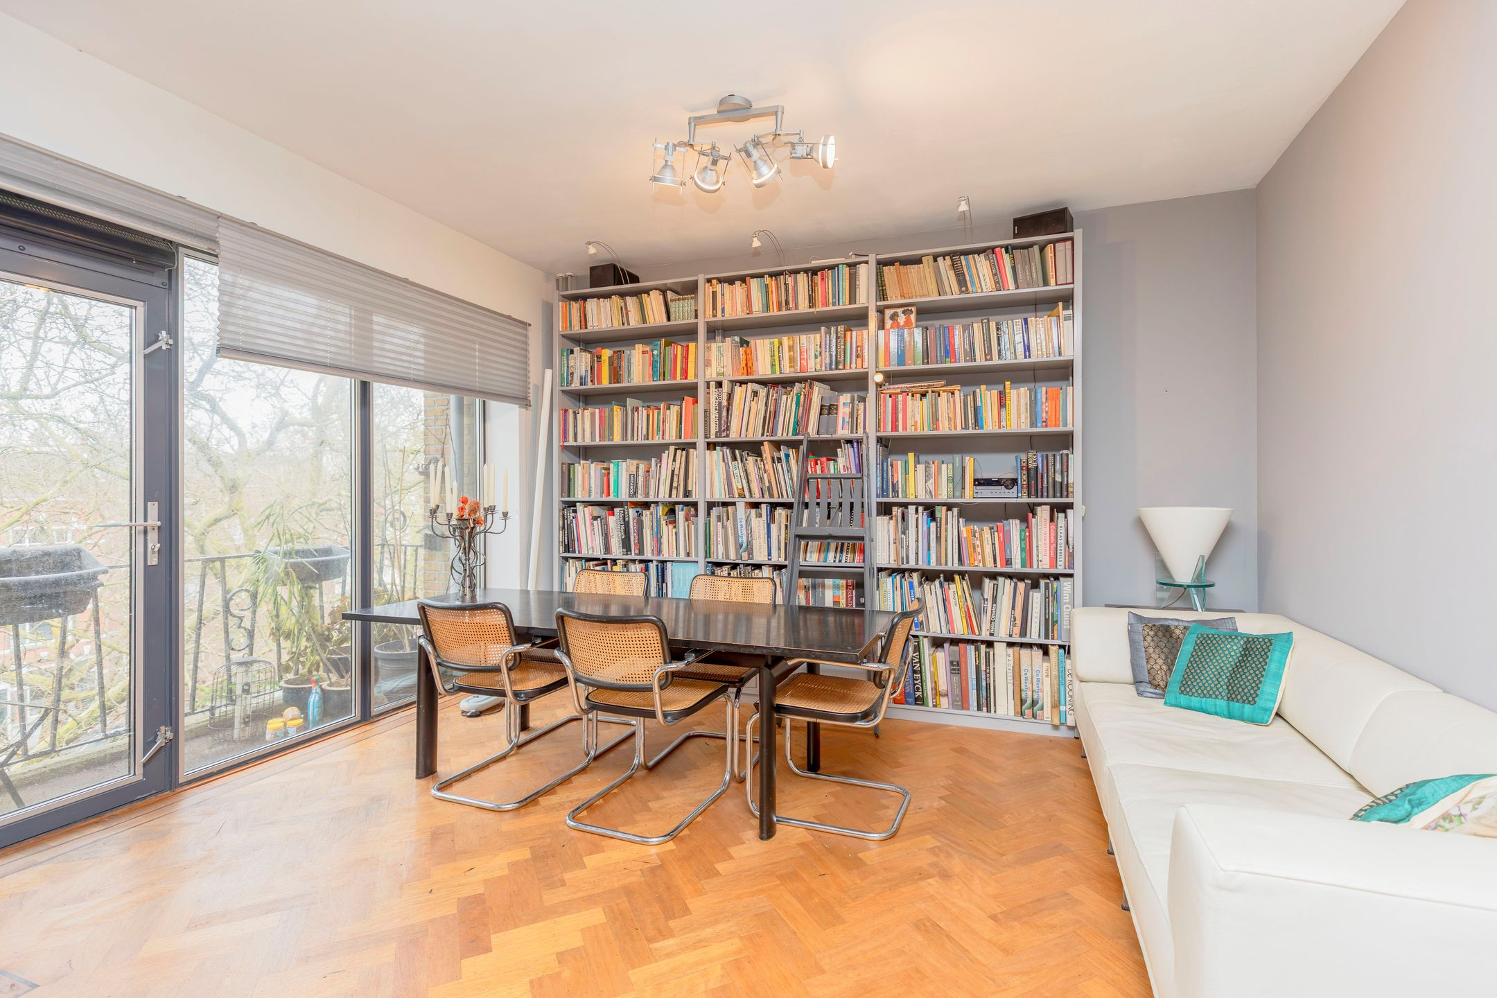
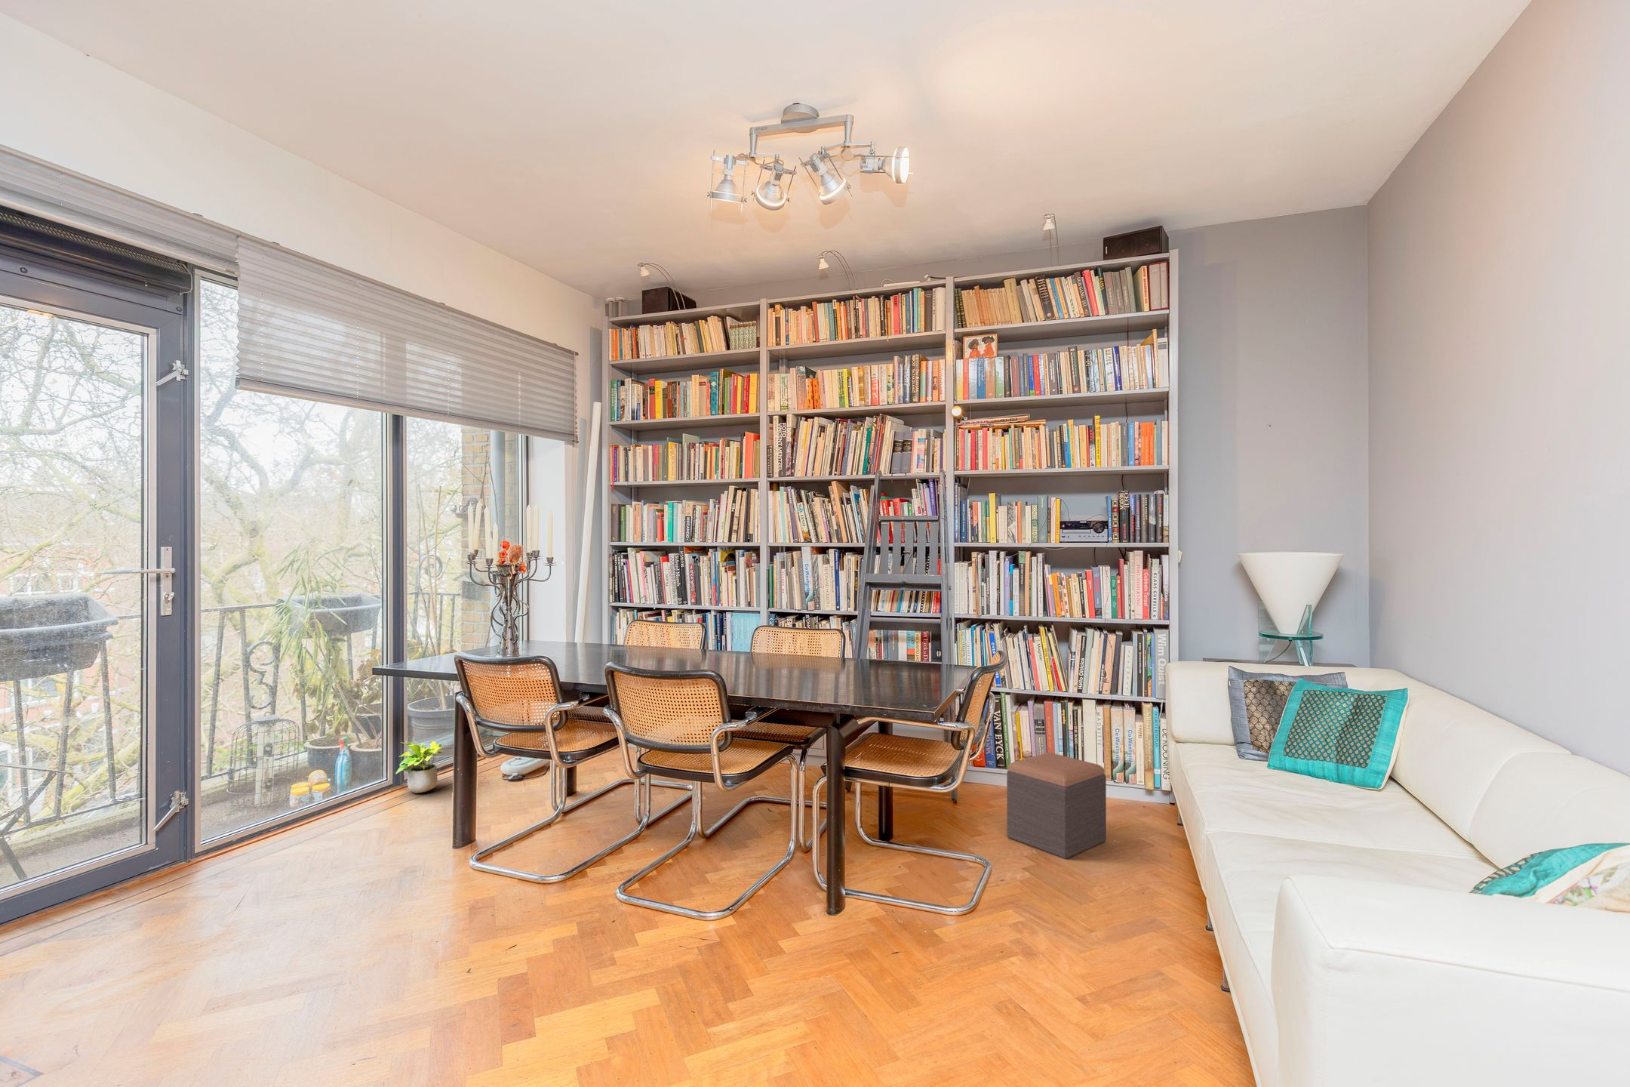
+ potted plant [394,740,444,795]
+ footstool [1005,752,1107,860]
